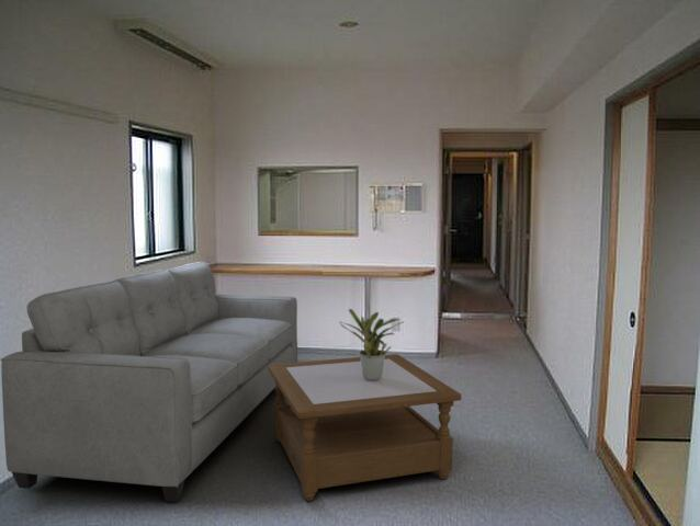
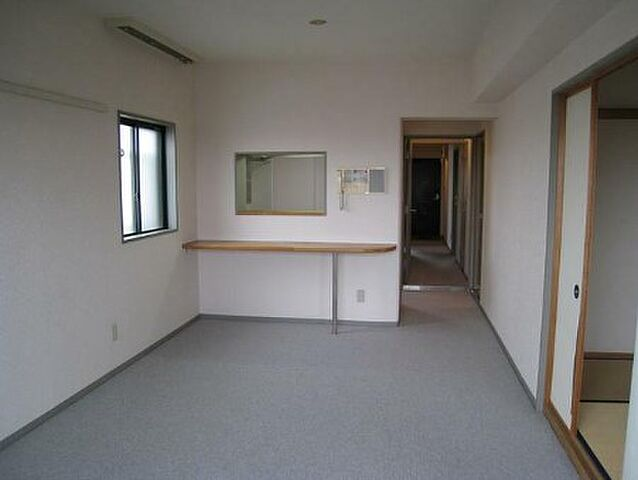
- sofa [0,260,298,503]
- potted plant [338,308,405,381]
- coffee table [268,353,462,502]
